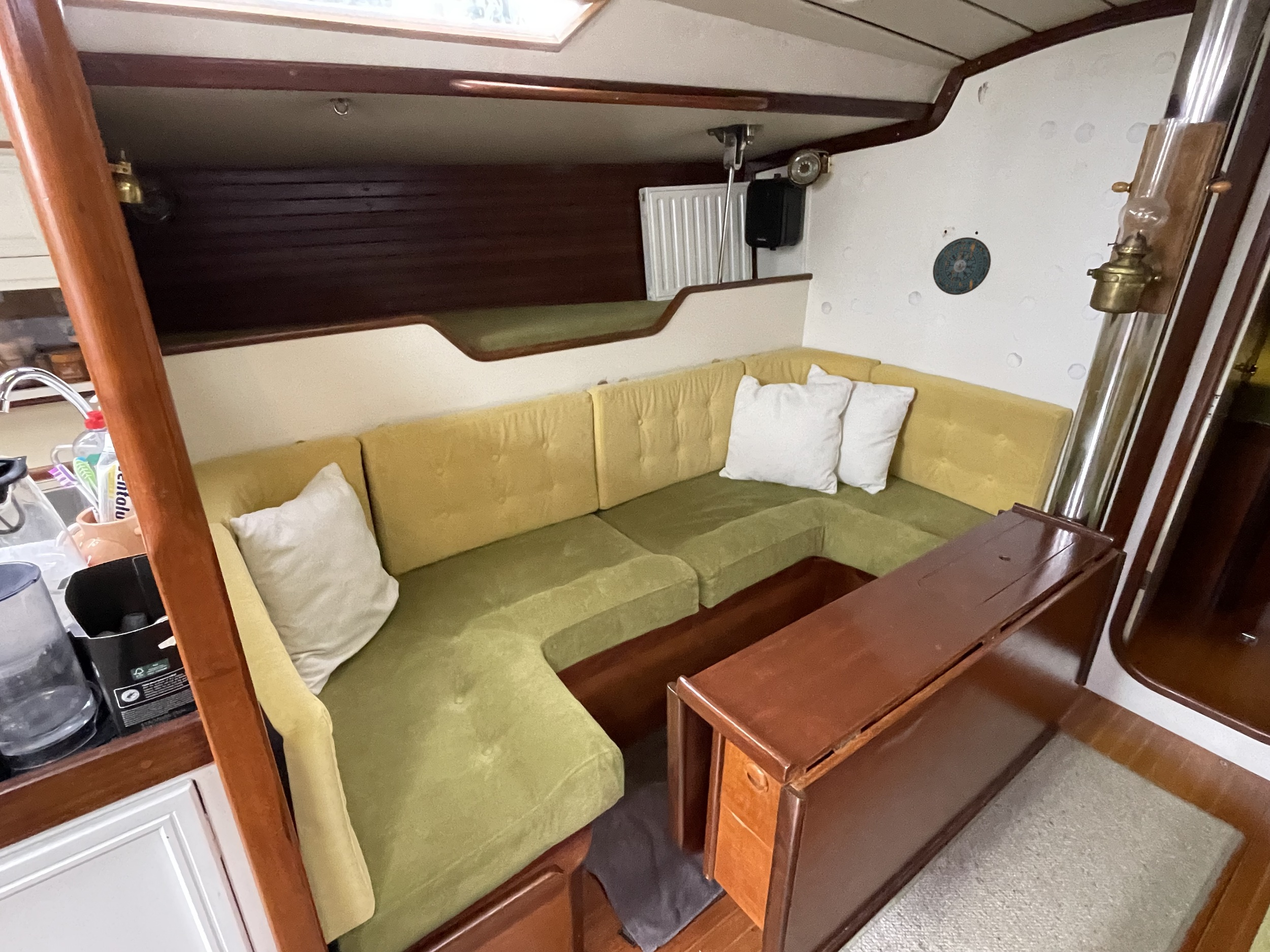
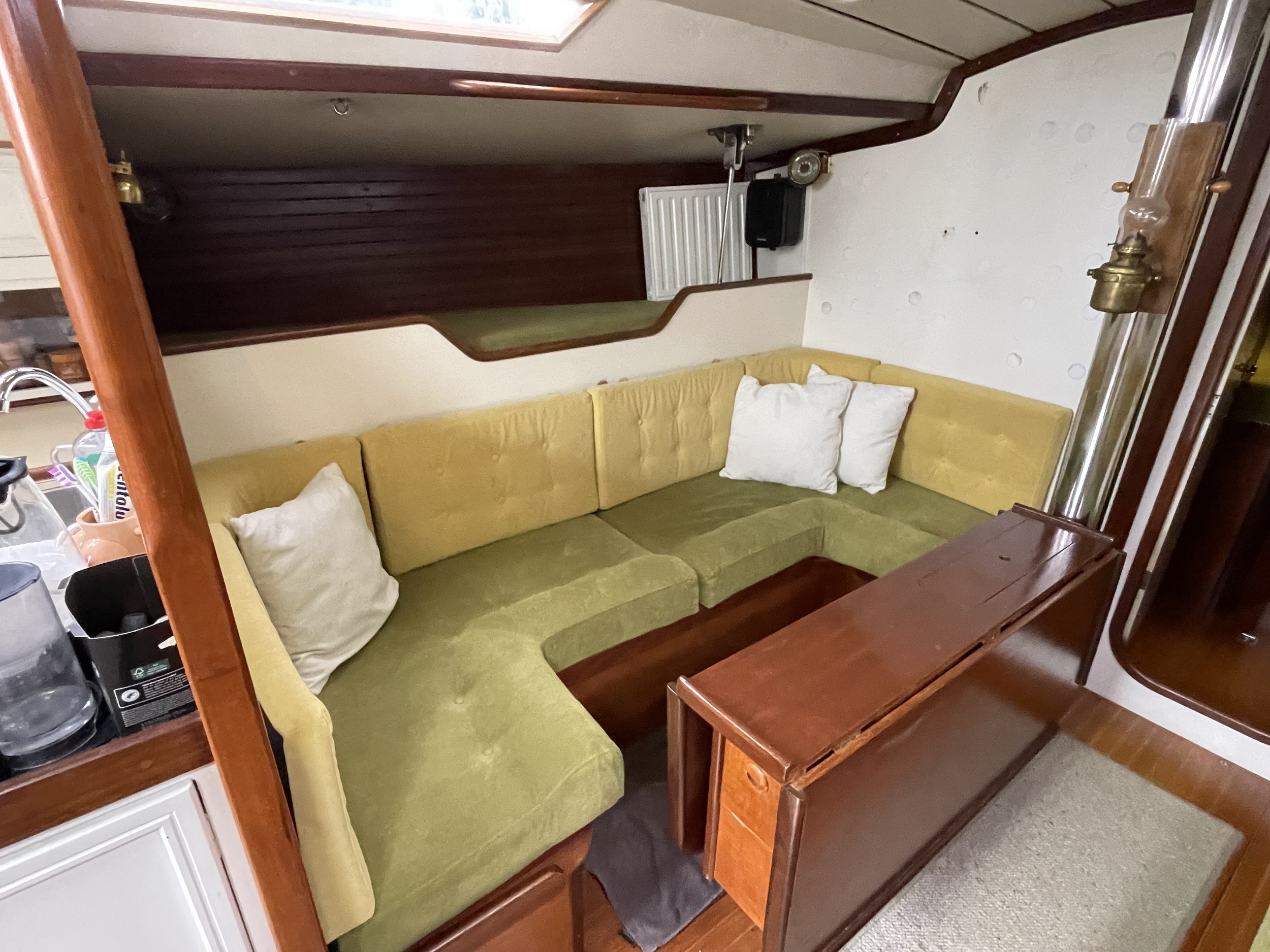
- compass [932,237,992,296]
